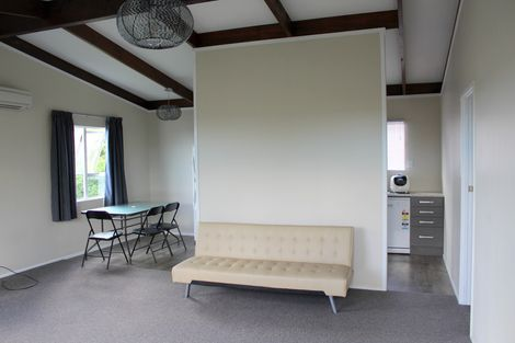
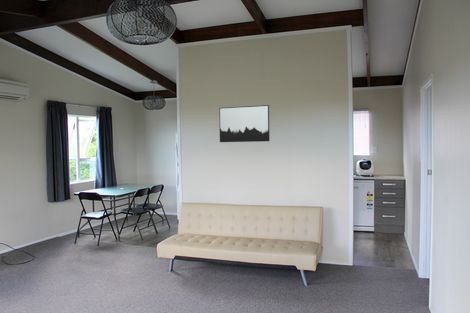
+ wall art [218,104,271,143]
